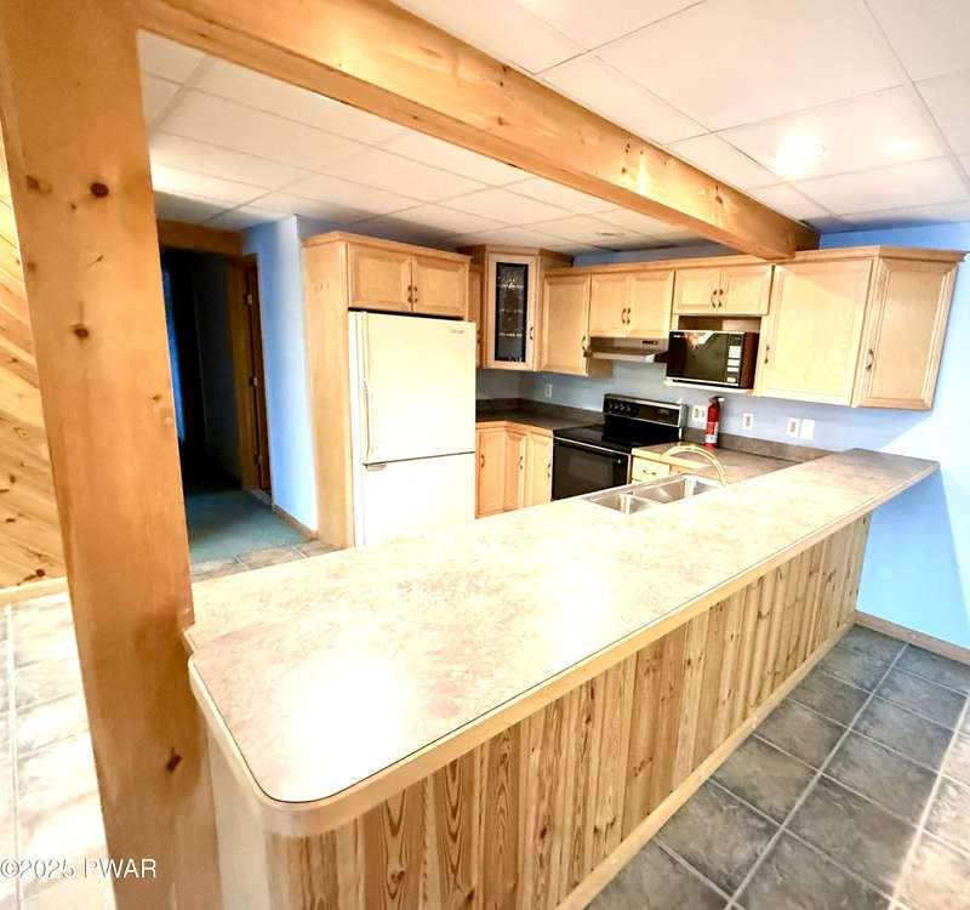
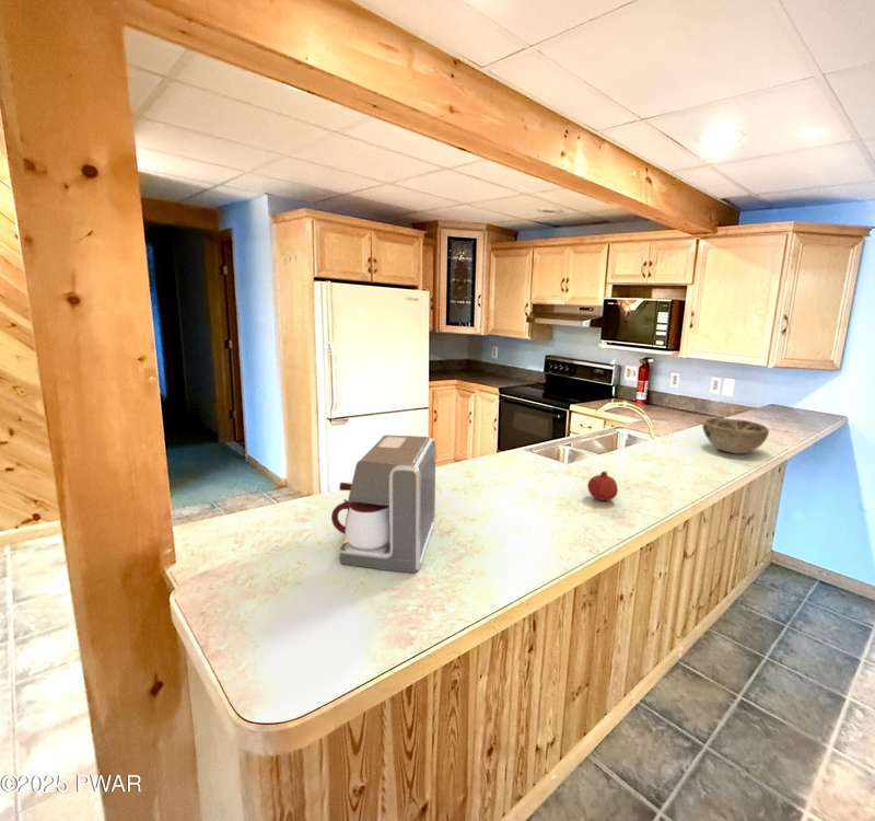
+ decorative bowl [702,417,770,454]
+ fruit [586,470,619,501]
+ coffee maker [330,435,438,574]
